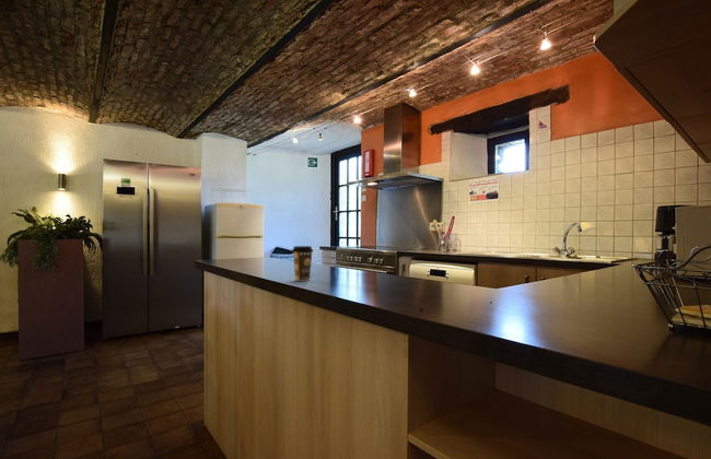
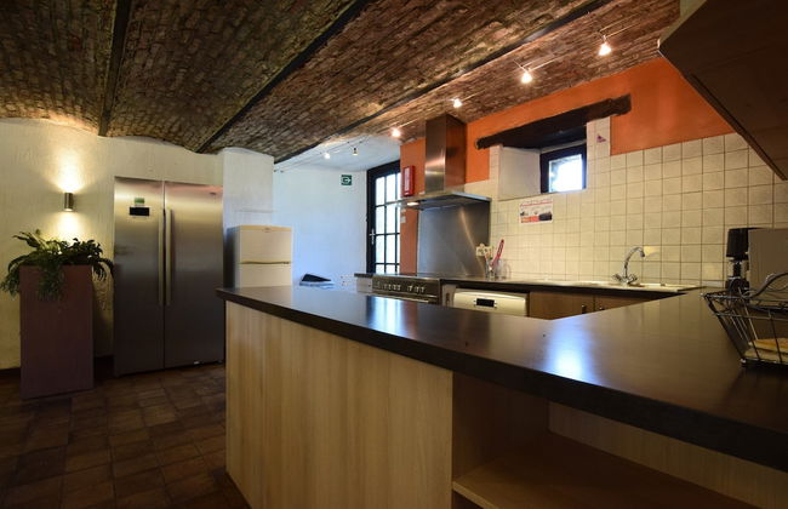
- coffee cup [291,245,314,282]
